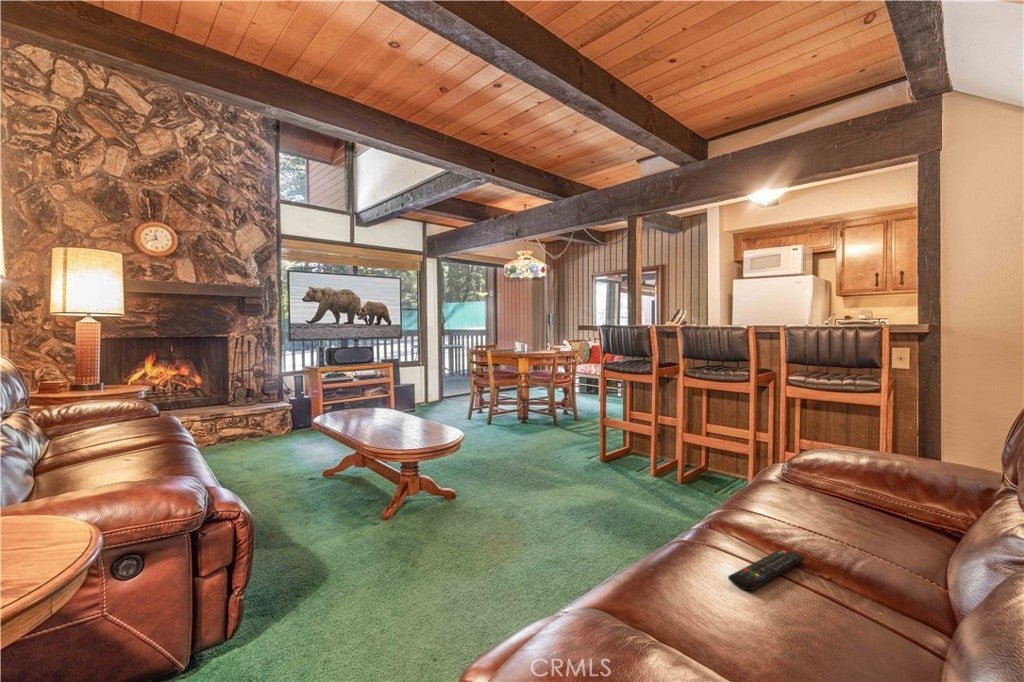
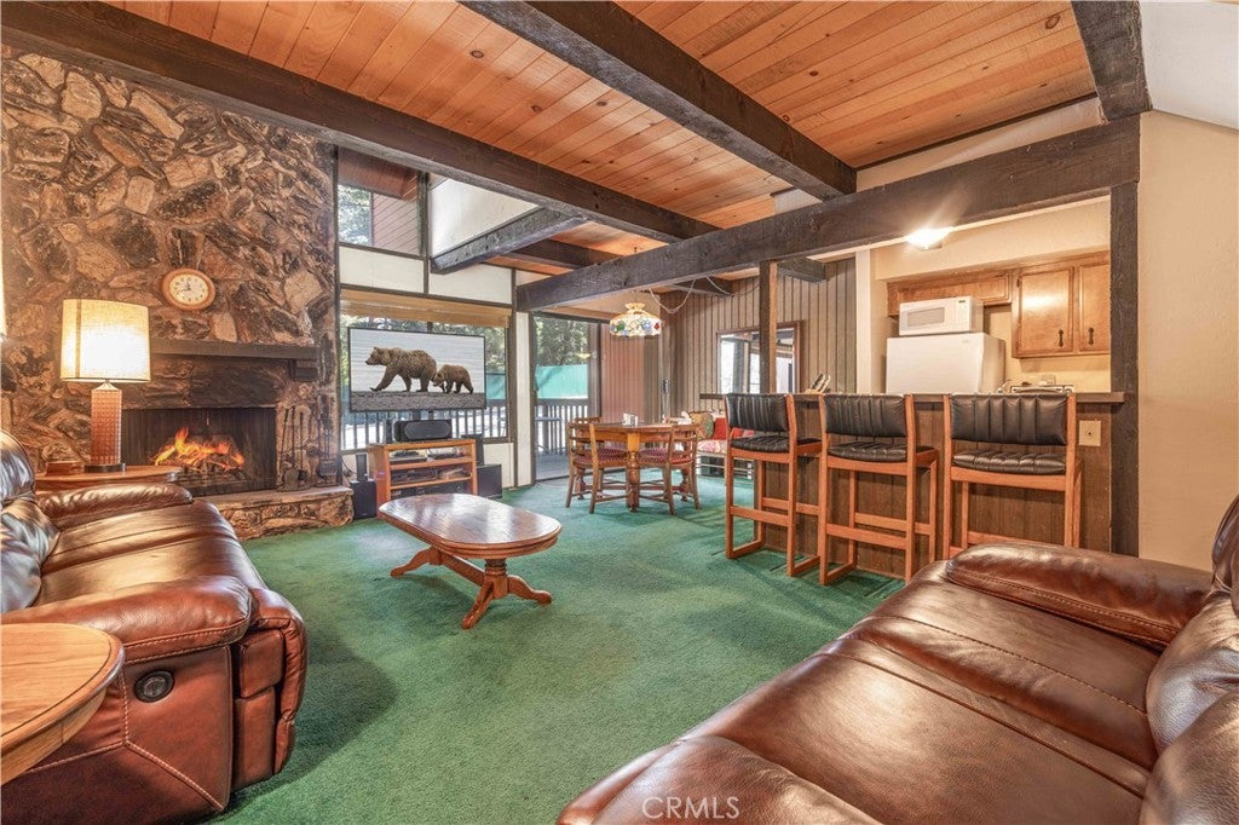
- remote control [727,548,805,592]
